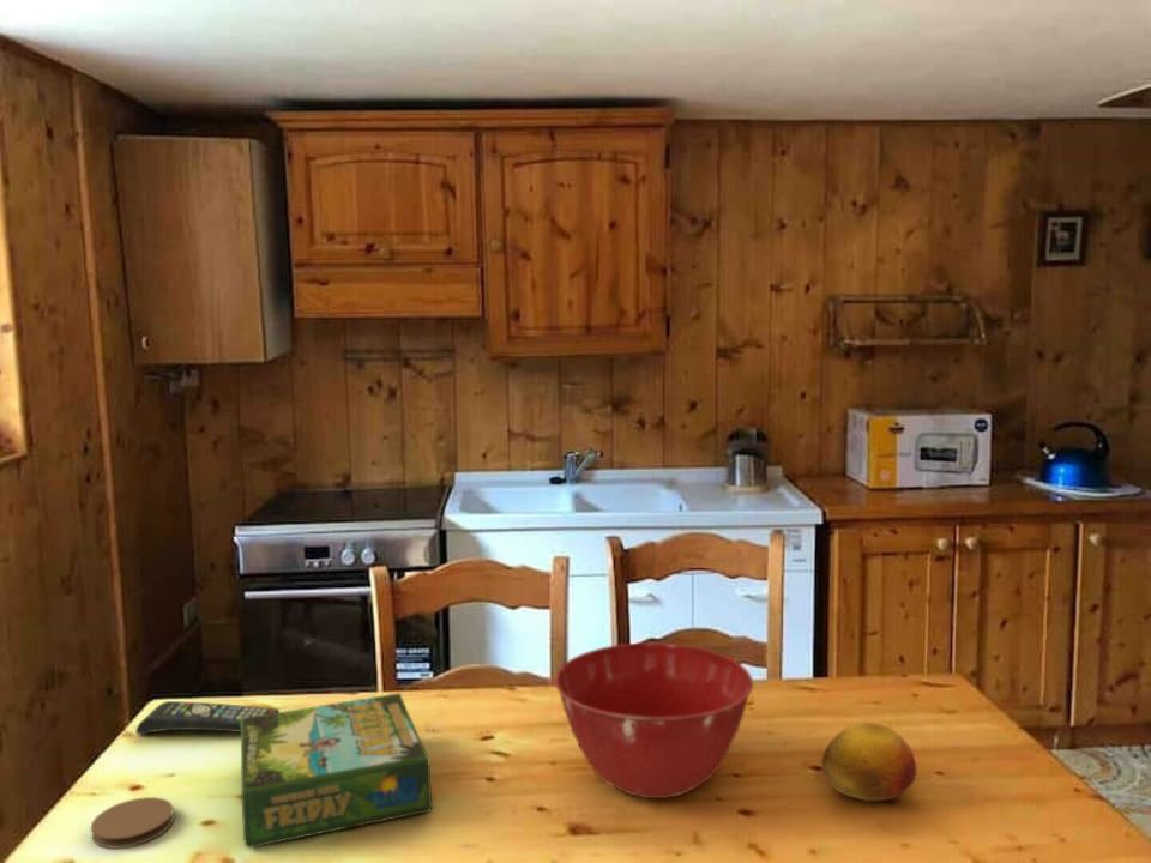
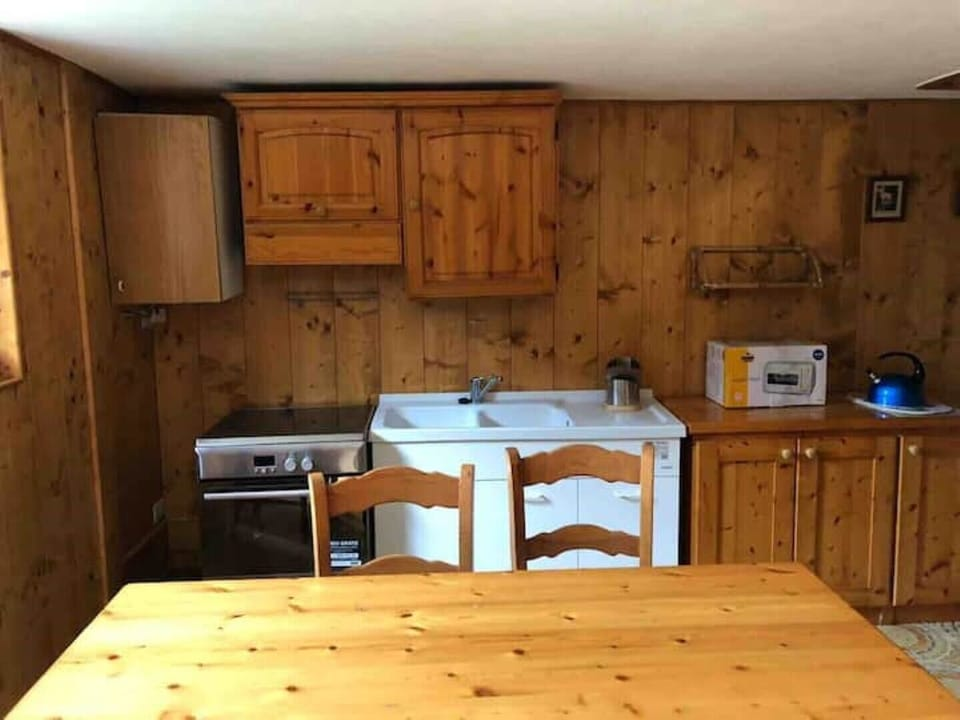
- remote control [134,700,281,736]
- mixing bowl [554,641,754,799]
- coaster [90,796,175,850]
- fruit [821,722,918,802]
- board game [240,692,433,850]
